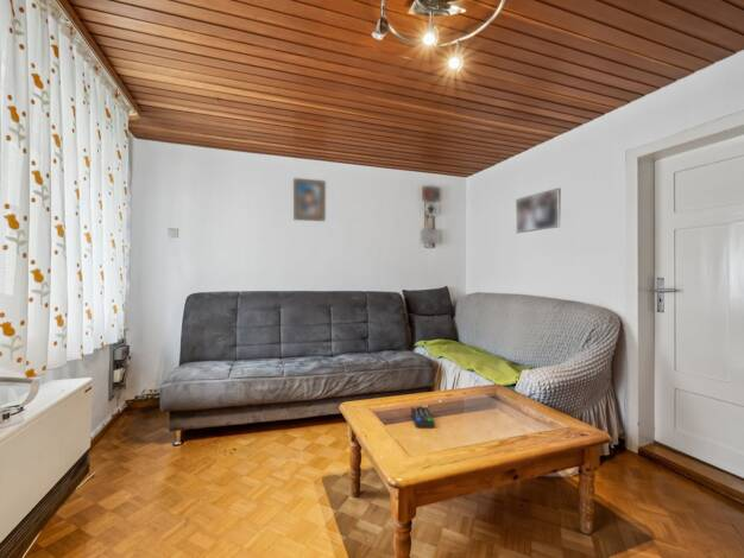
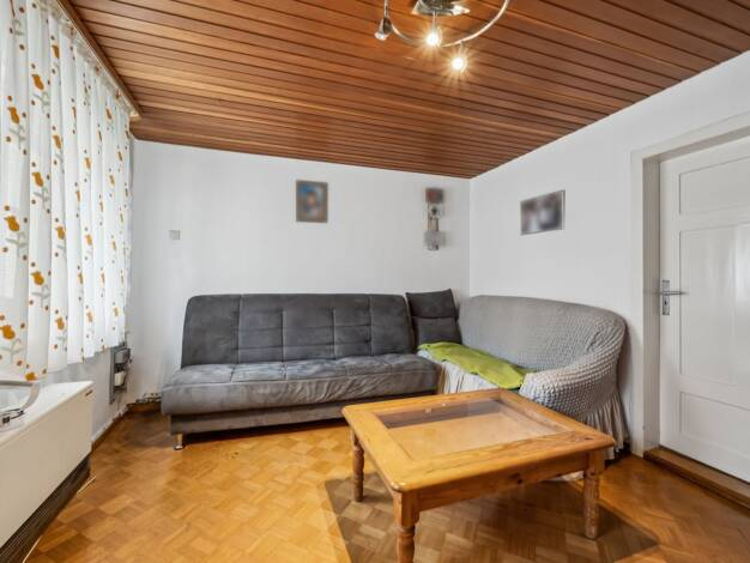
- remote control [410,406,436,430]
